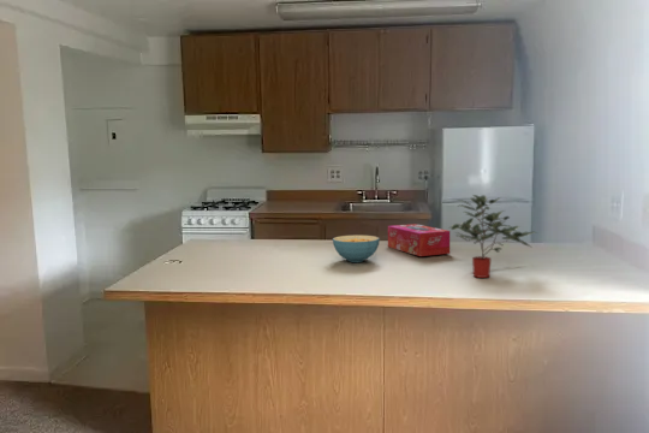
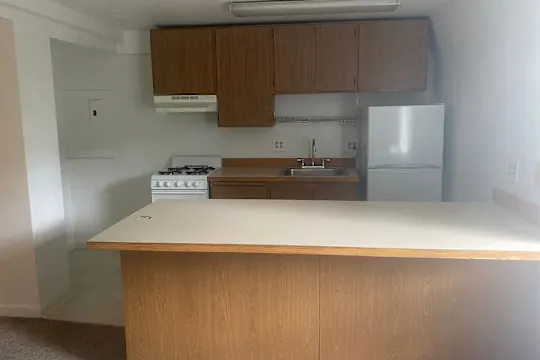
- cereal bowl [332,235,381,263]
- potted plant [448,194,540,279]
- tissue box [387,223,451,257]
